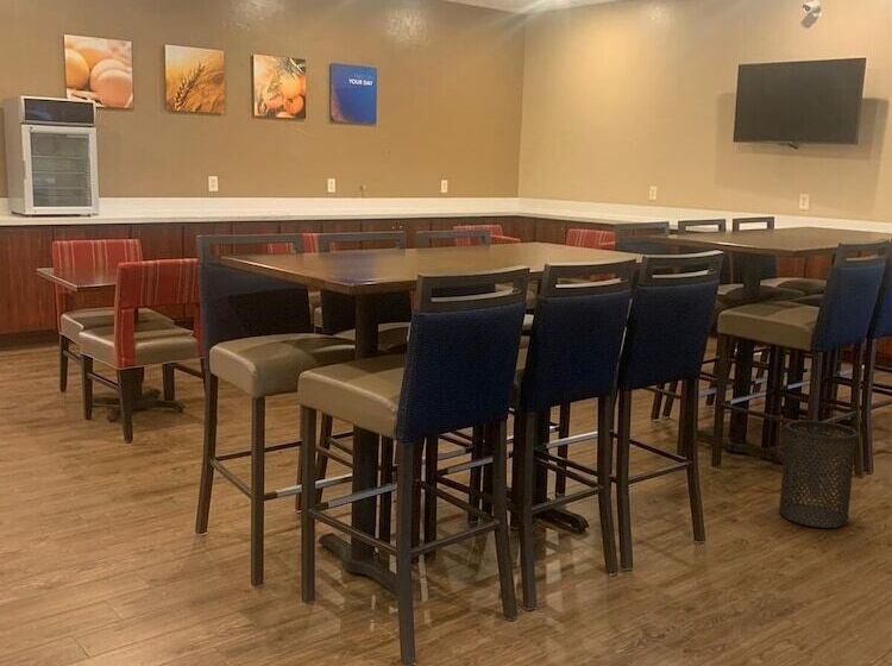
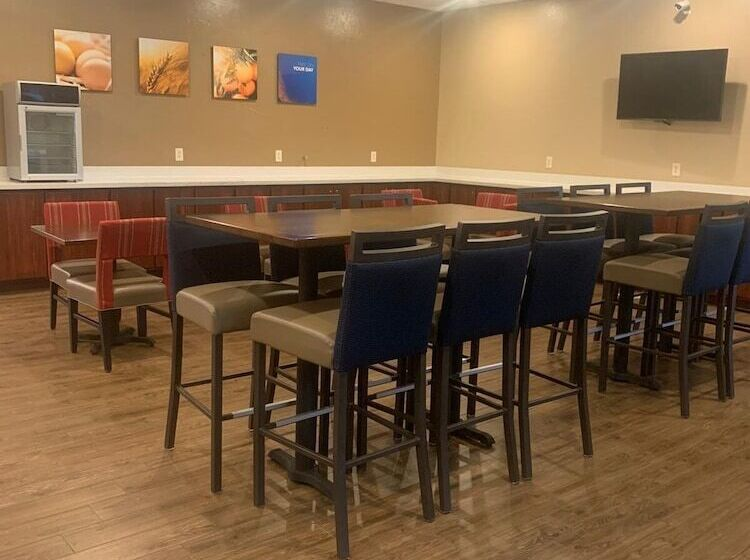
- trash can [778,420,860,529]
